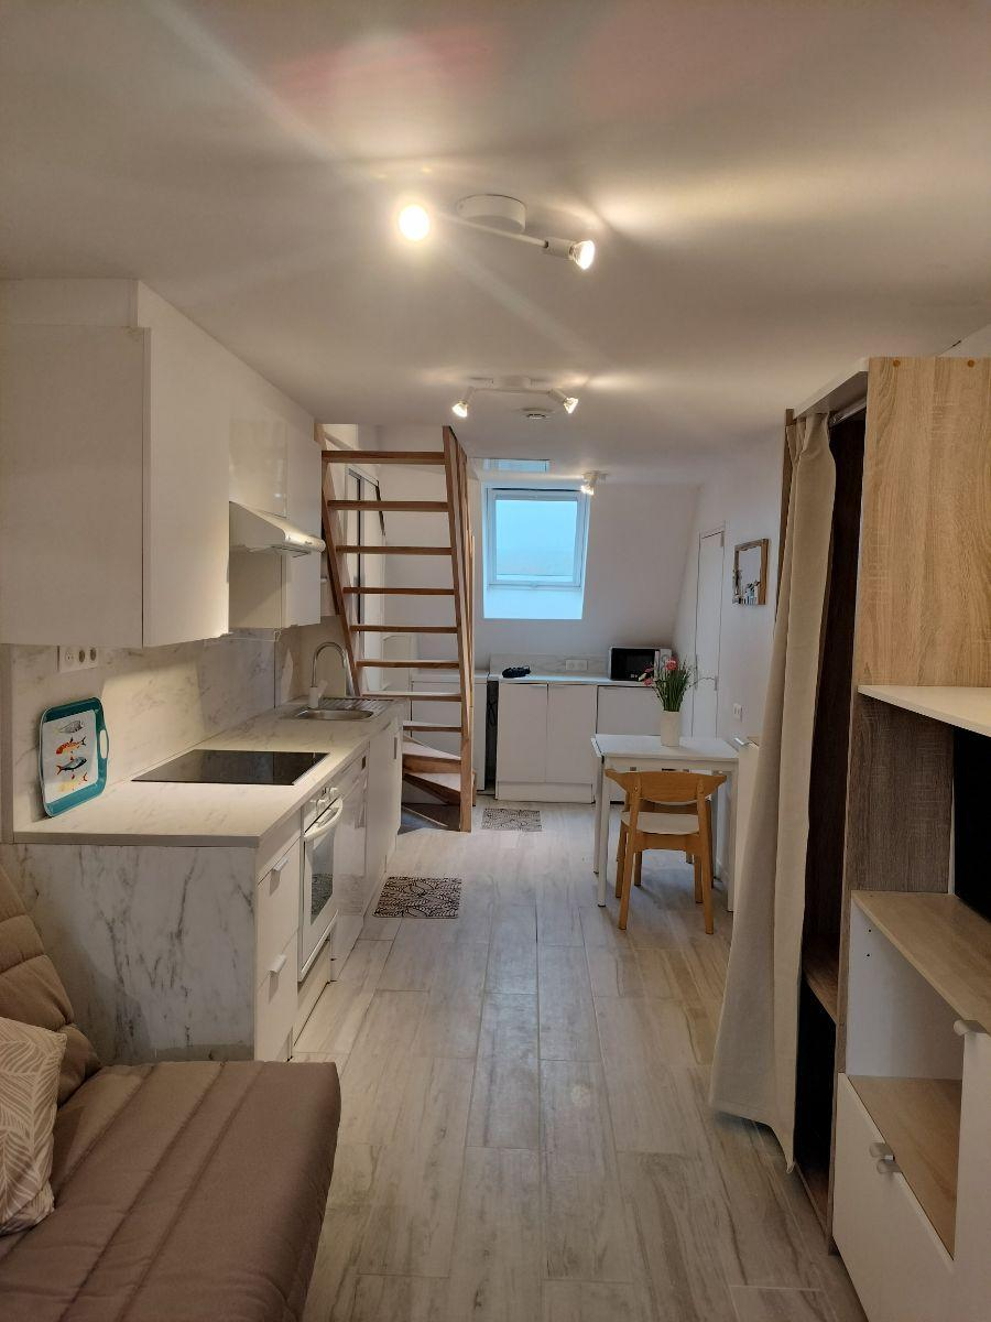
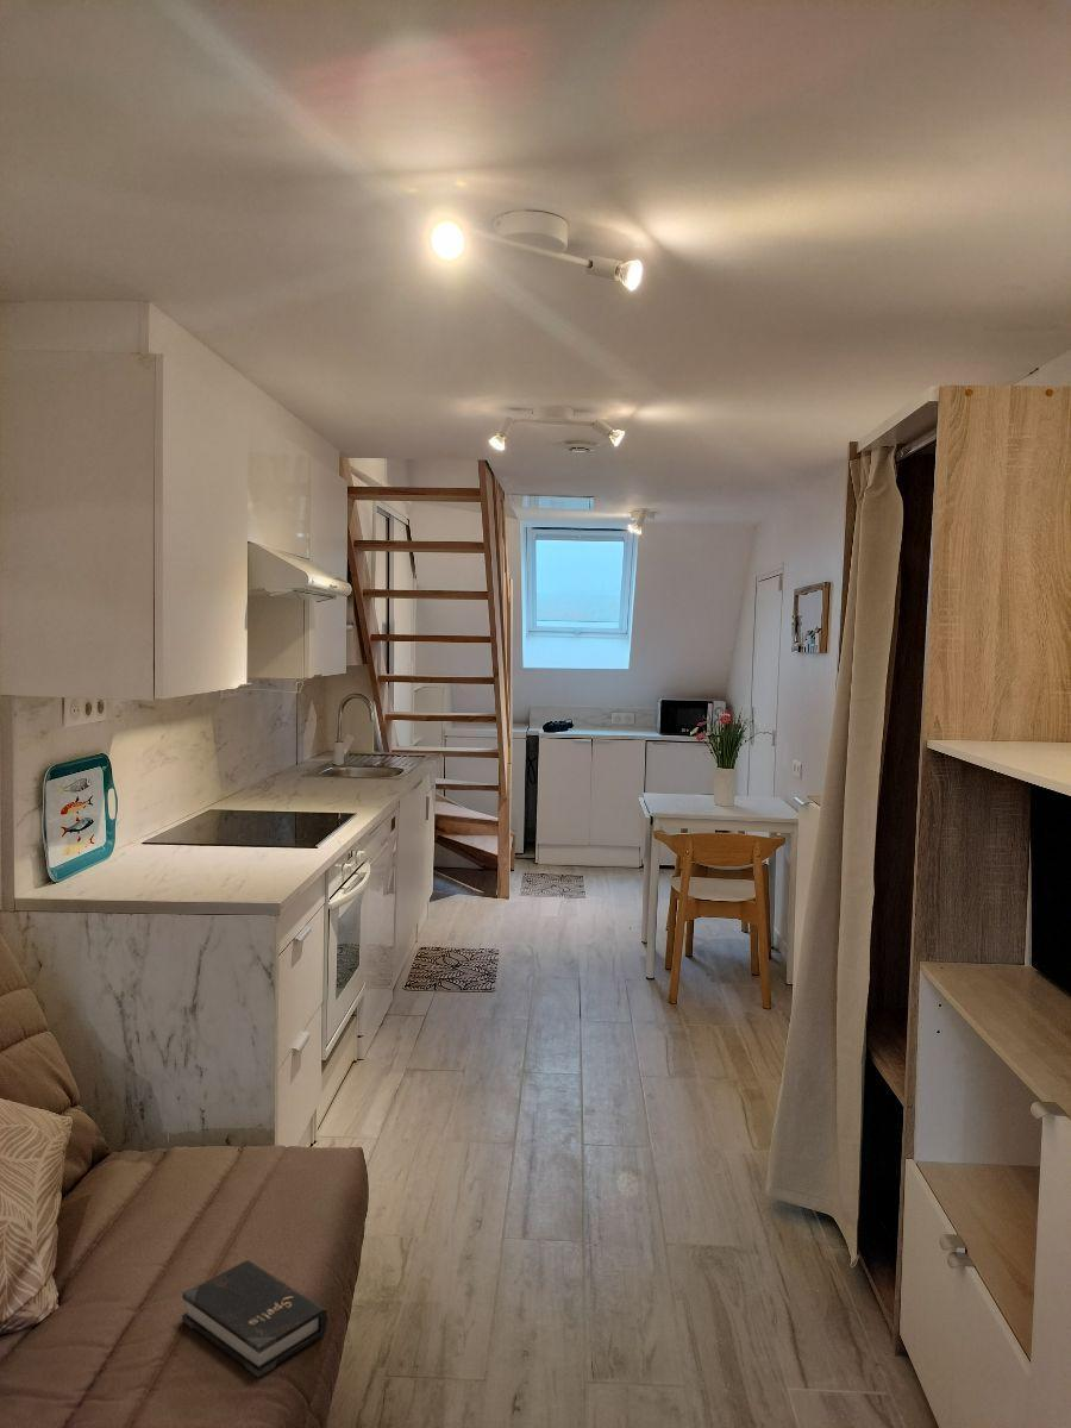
+ hardback book [181,1259,328,1378]
